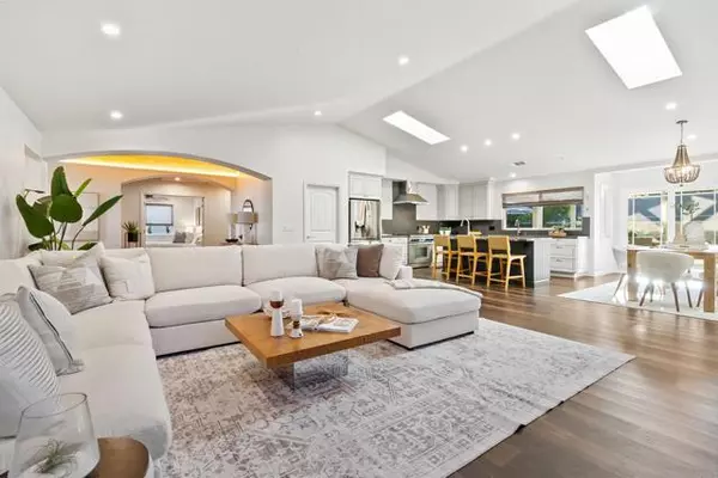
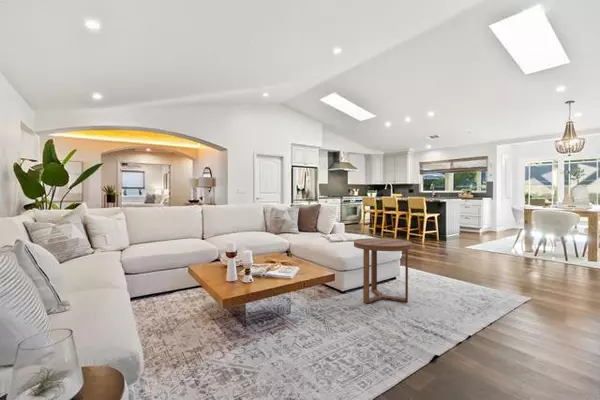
+ side table [353,237,413,304]
